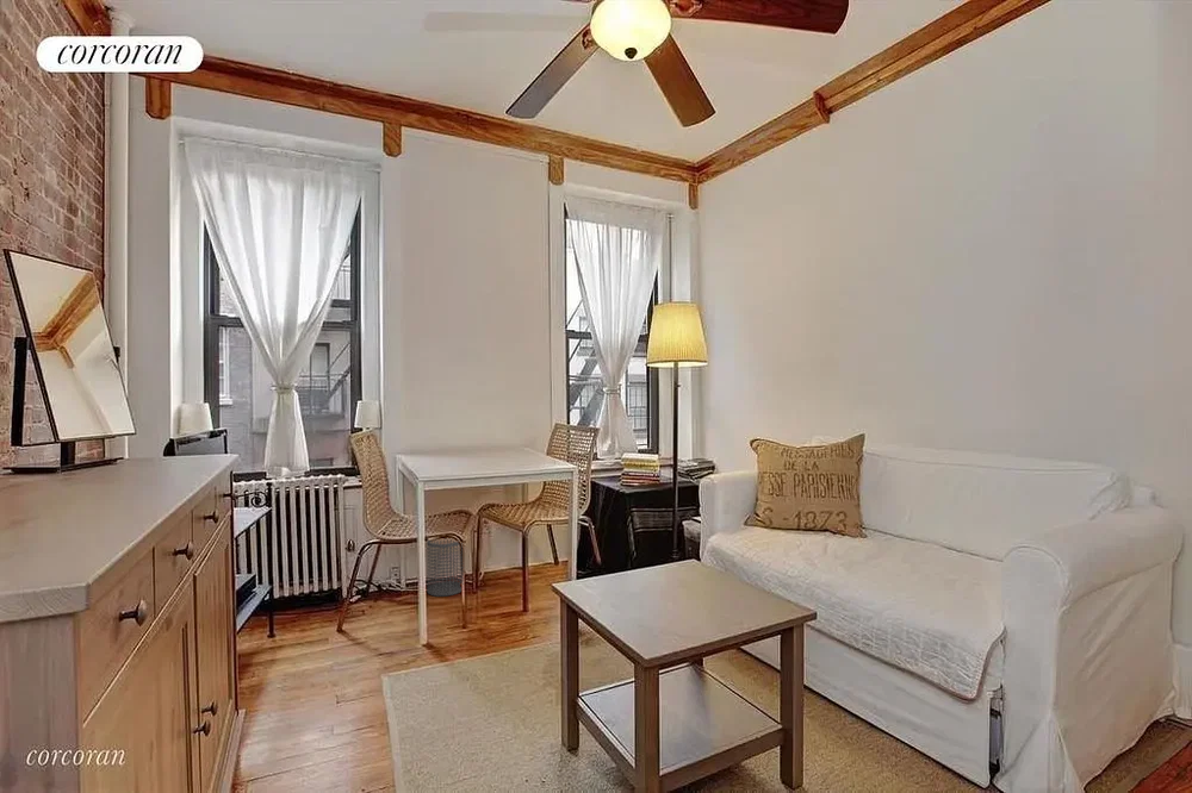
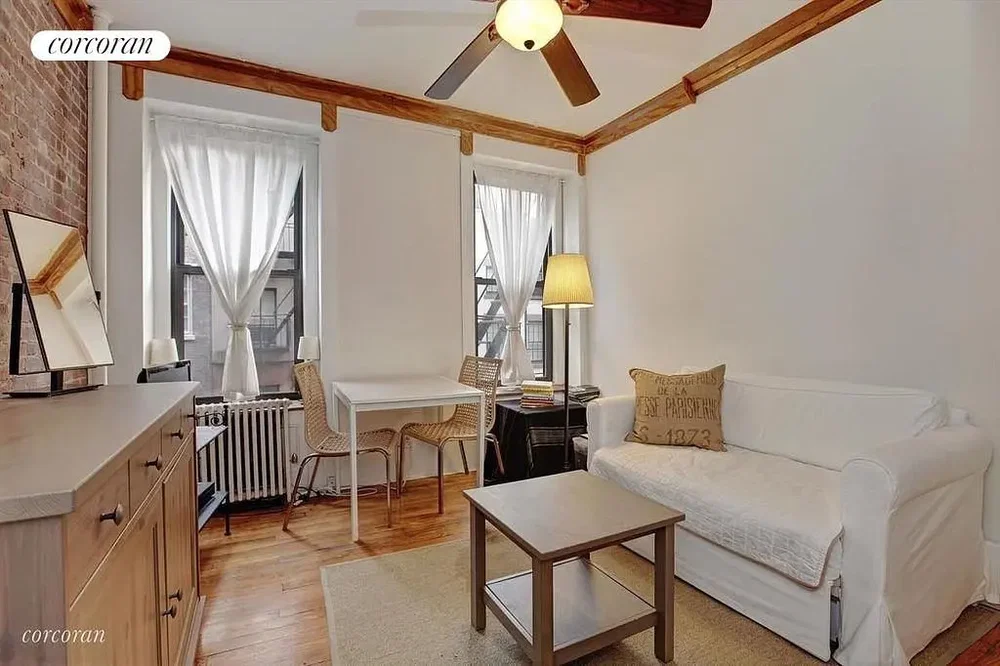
- wastebasket [426,538,462,598]
